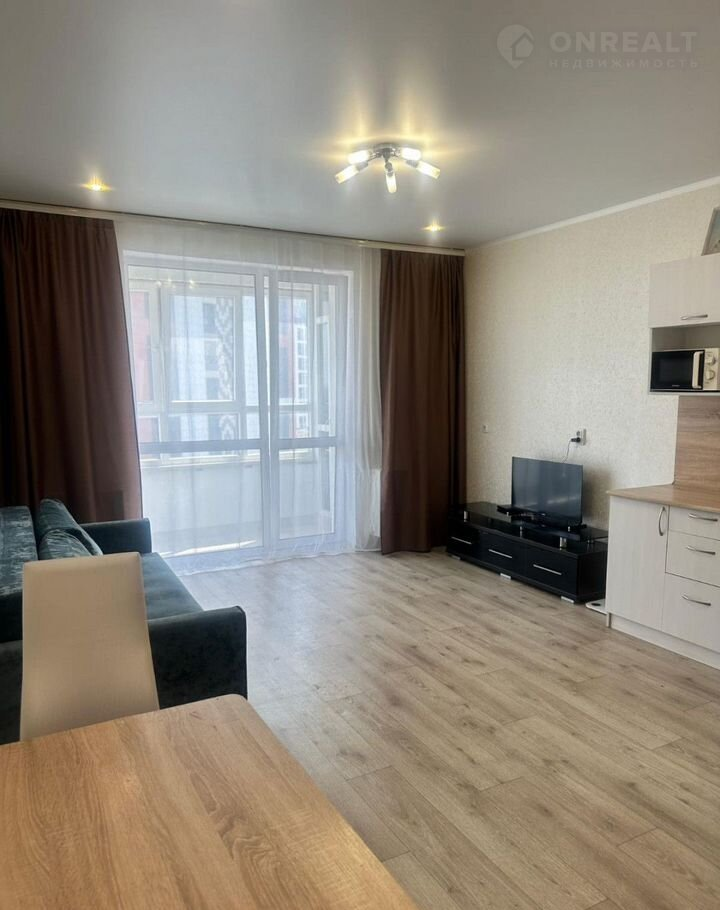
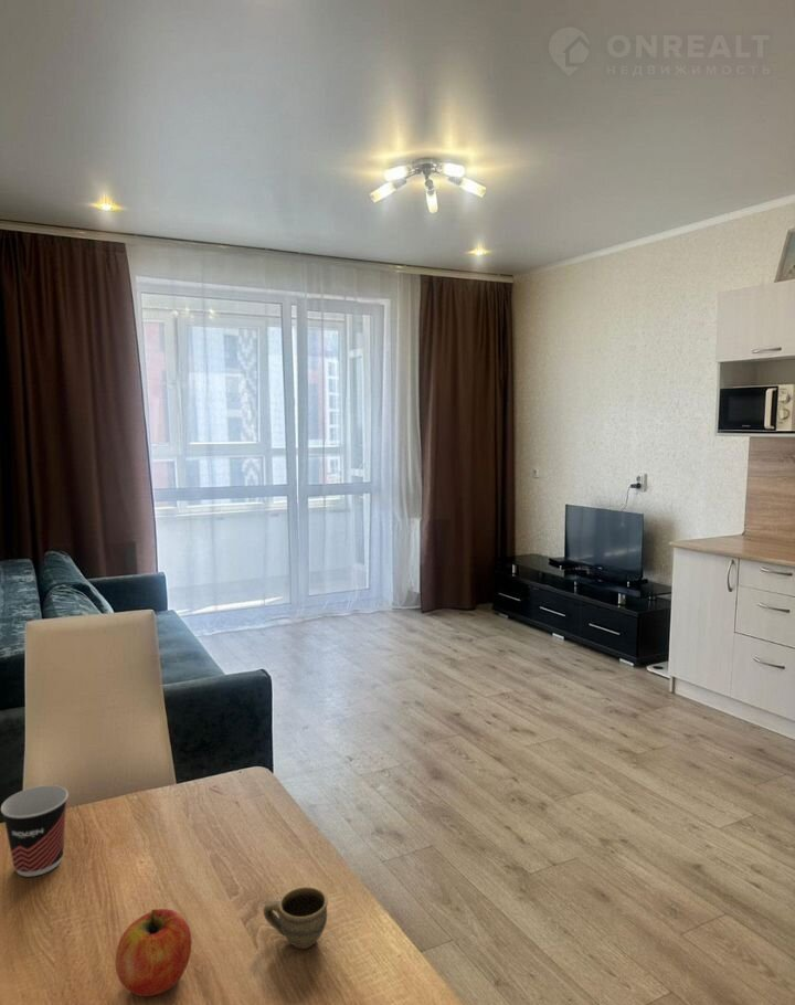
+ cup [263,886,329,950]
+ fruit [115,908,193,997]
+ cup [0,784,70,877]
